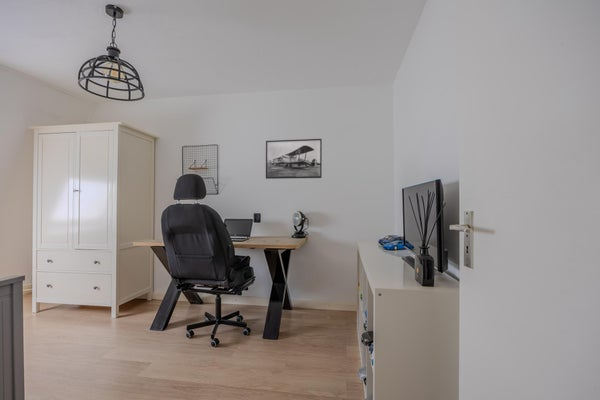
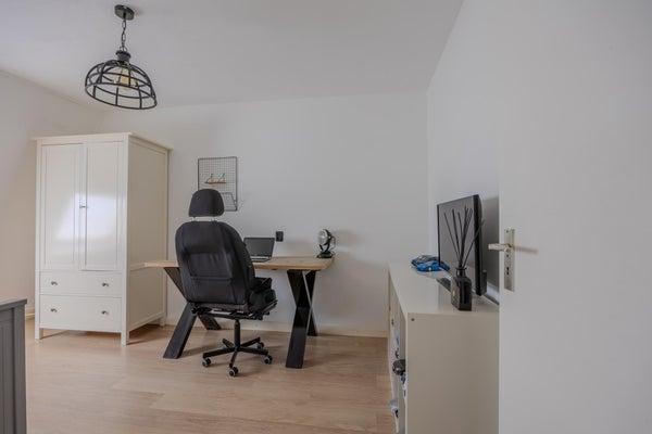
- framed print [265,138,323,180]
